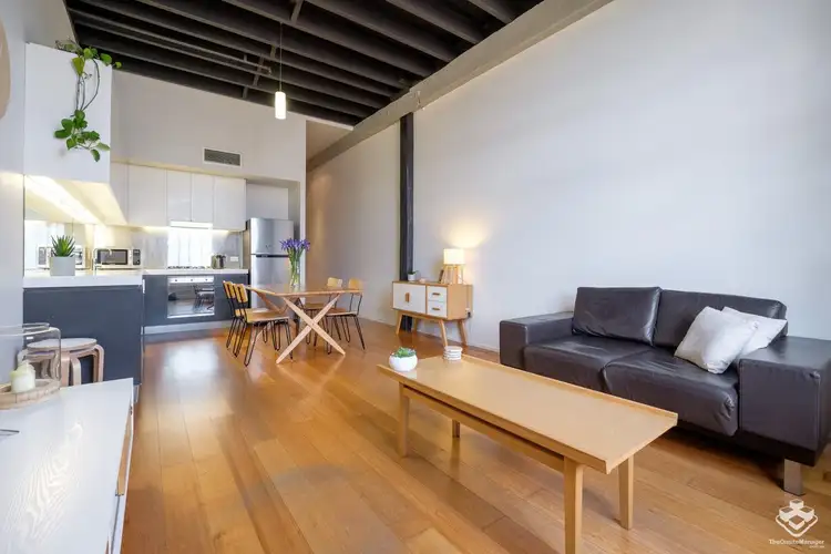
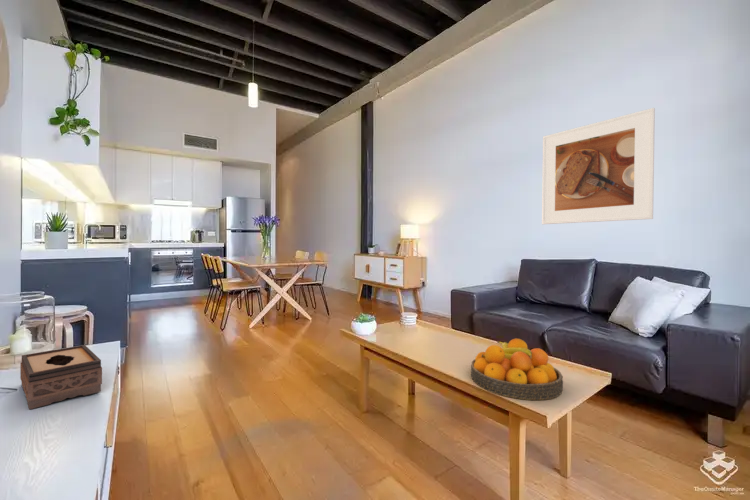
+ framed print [541,107,656,225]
+ fruit bowl [470,338,564,401]
+ tissue box [19,344,103,410]
